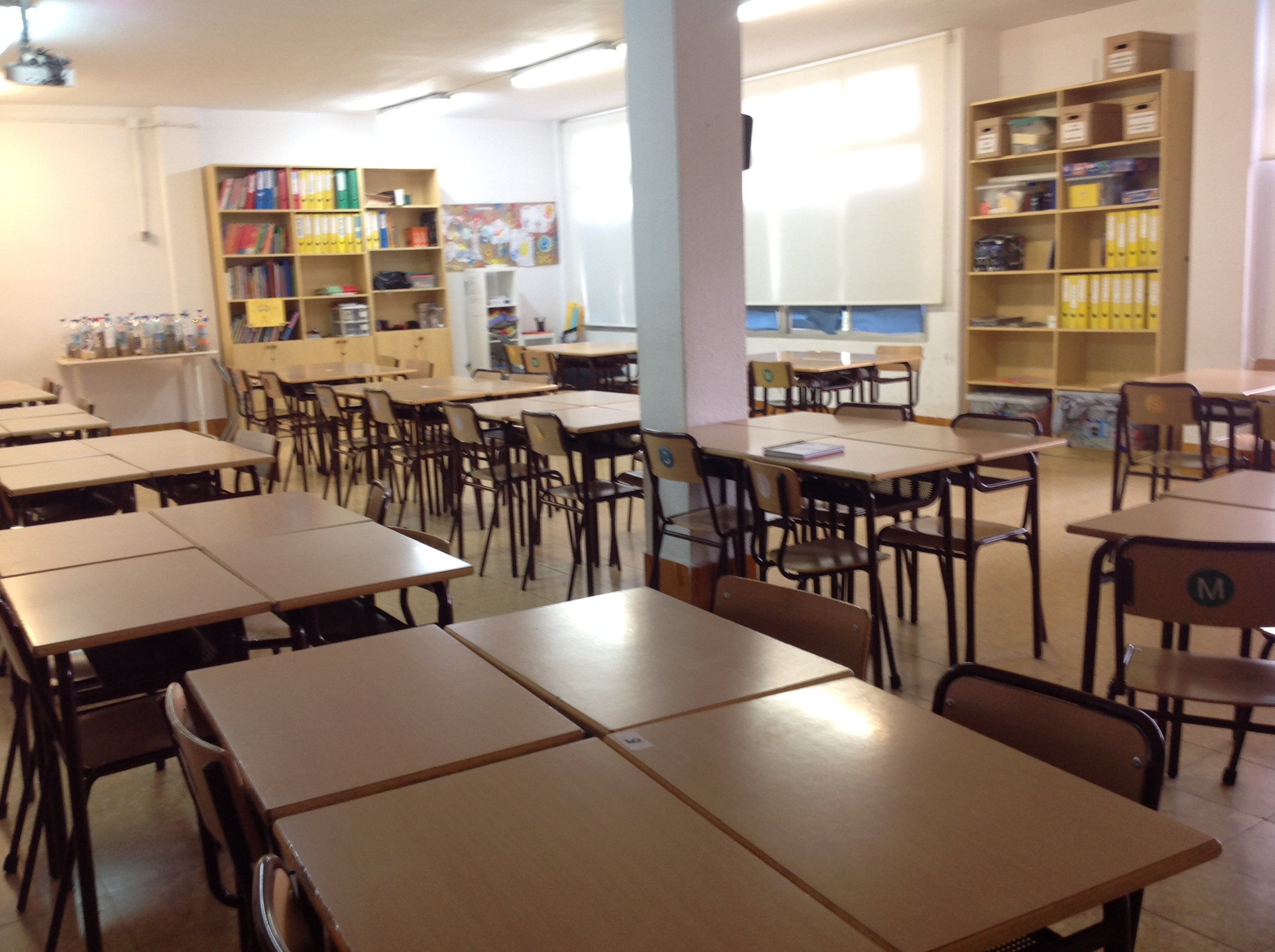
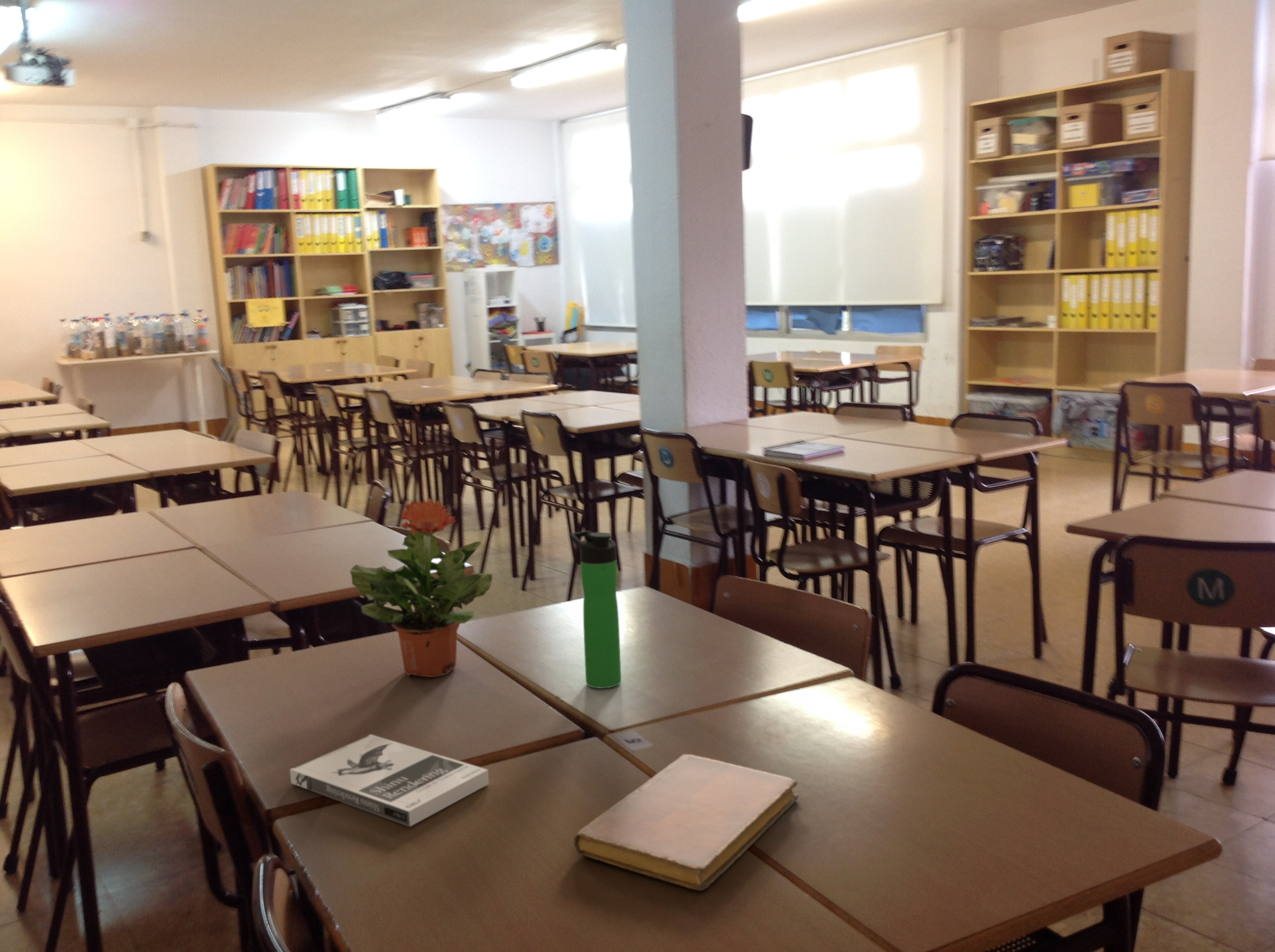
+ book [289,734,489,827]
+ potted plant [349,498,493,678]
+ bottle [570,530,622,689]
+ notebook [574,754,798,891]
